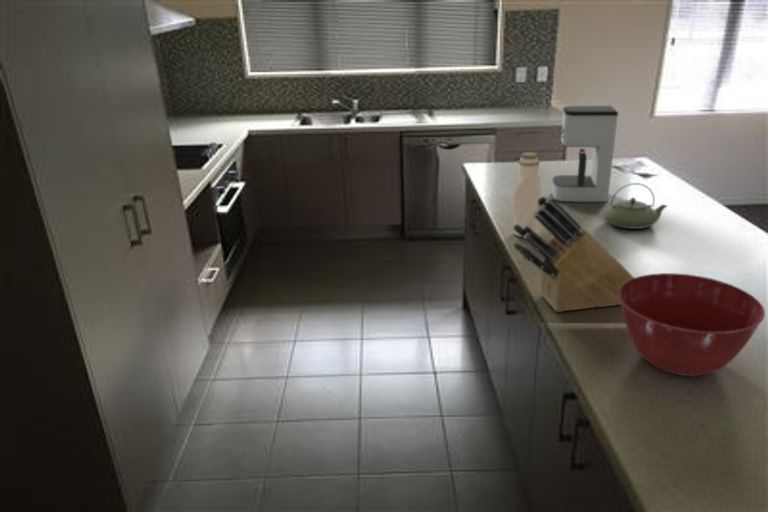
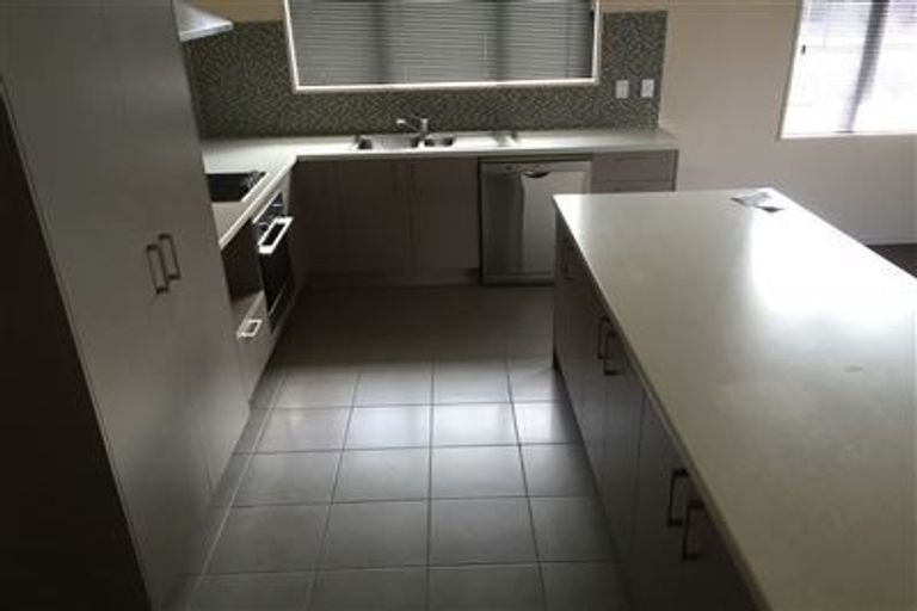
- teapot [602,182,668,230]
- knife block [512,196,635,313]
- coffee maker [551,105,619,204]
- water bottle [512,151,542,238]
- mixing bowl [618,272,766,377]
